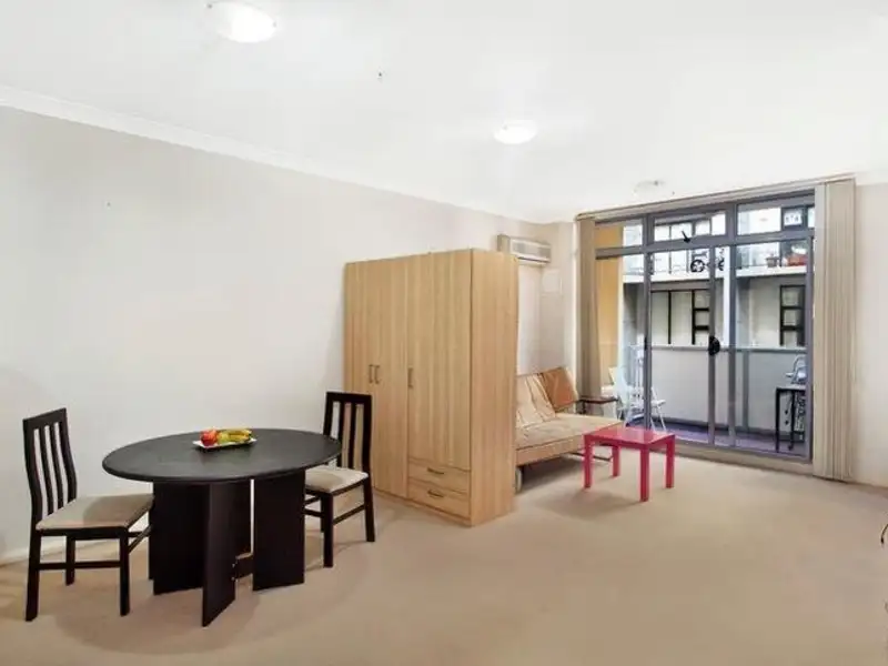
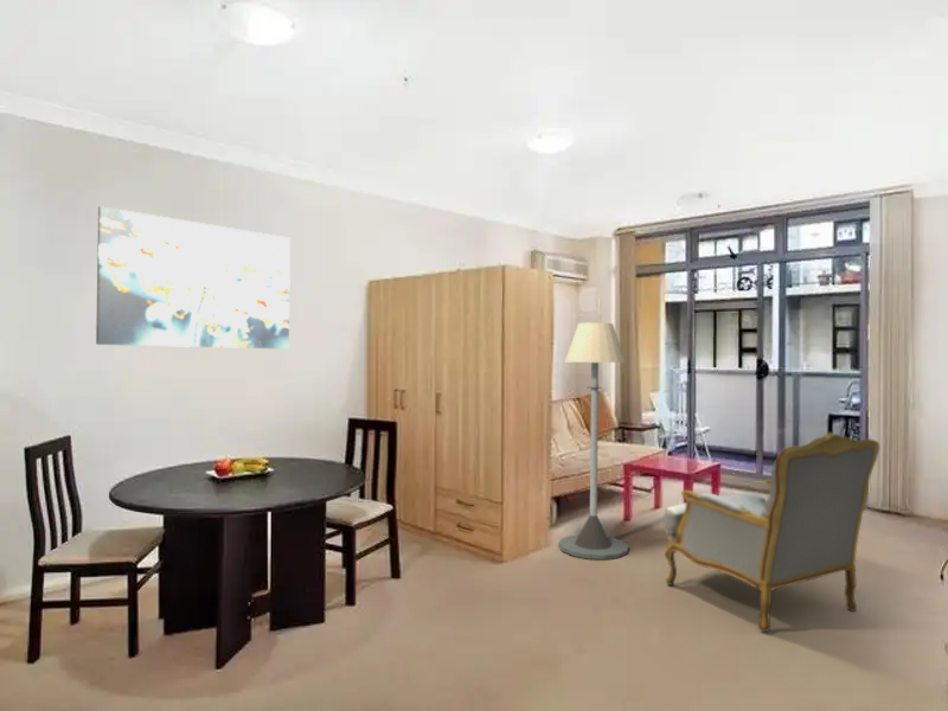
+ wall art [95,205,292,350]
+ armchair [662,431,880,633]
+ floor lamp [557,321,629,561]
